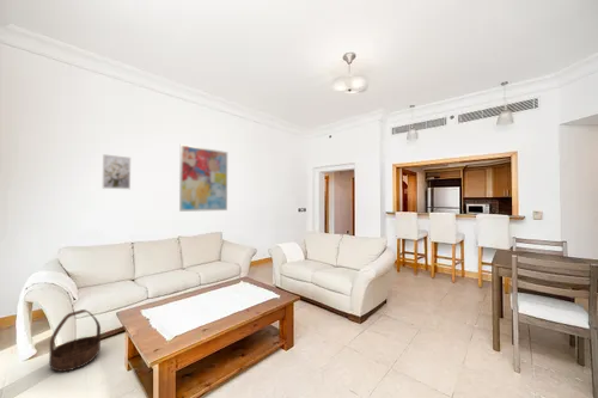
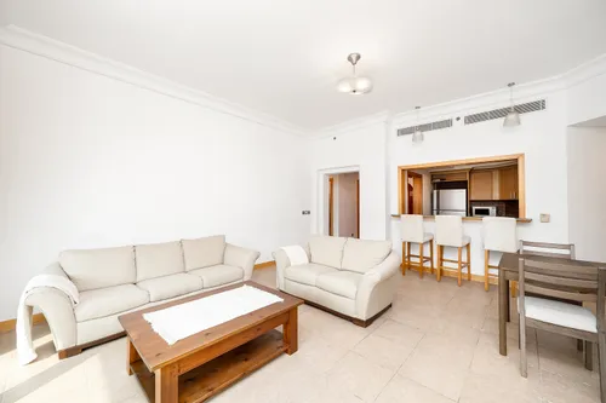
- wall art [178,142,228,213]
- basket [48,308,102,373]
- wall art [102,153,132,190]
